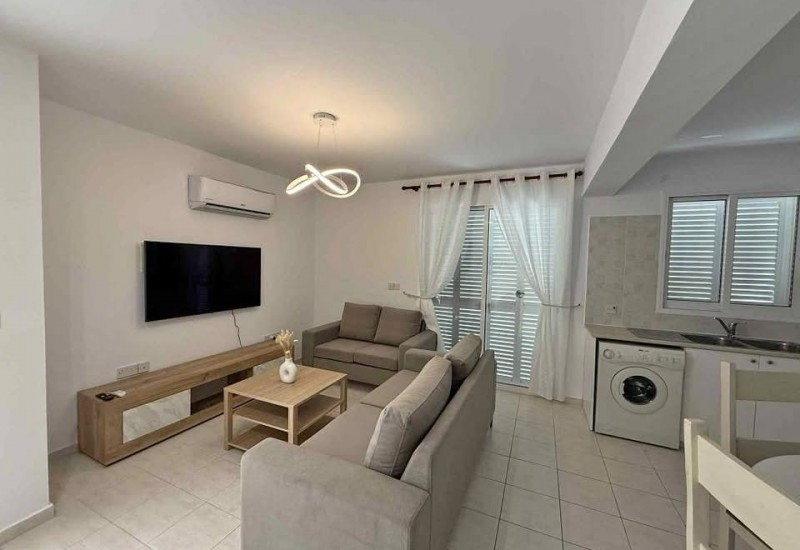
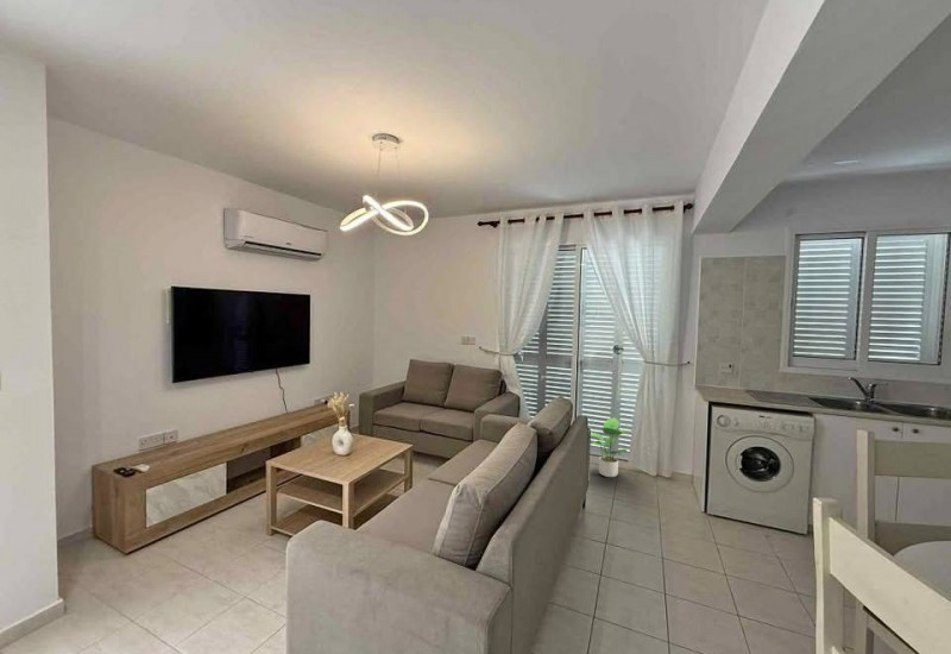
+ potted plant [590,416,630,478]
